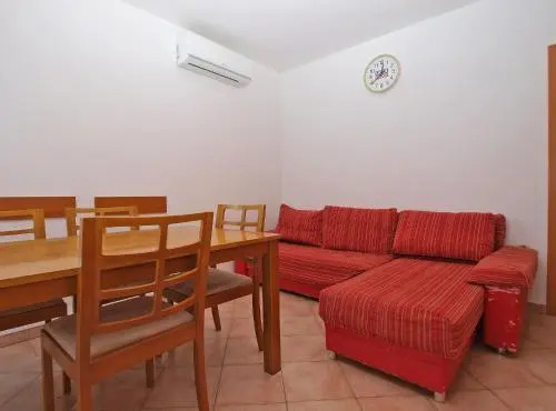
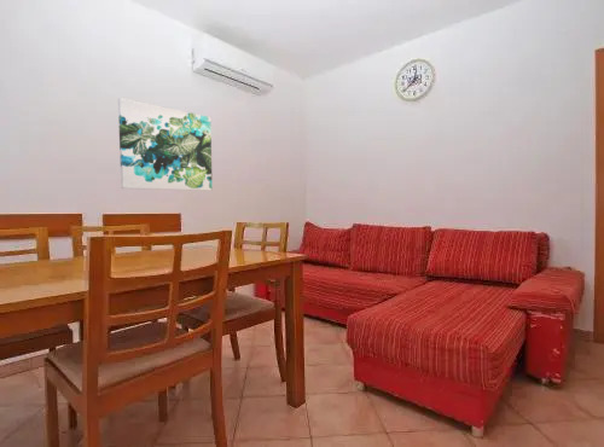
+ wall art [117,97,214,192]
